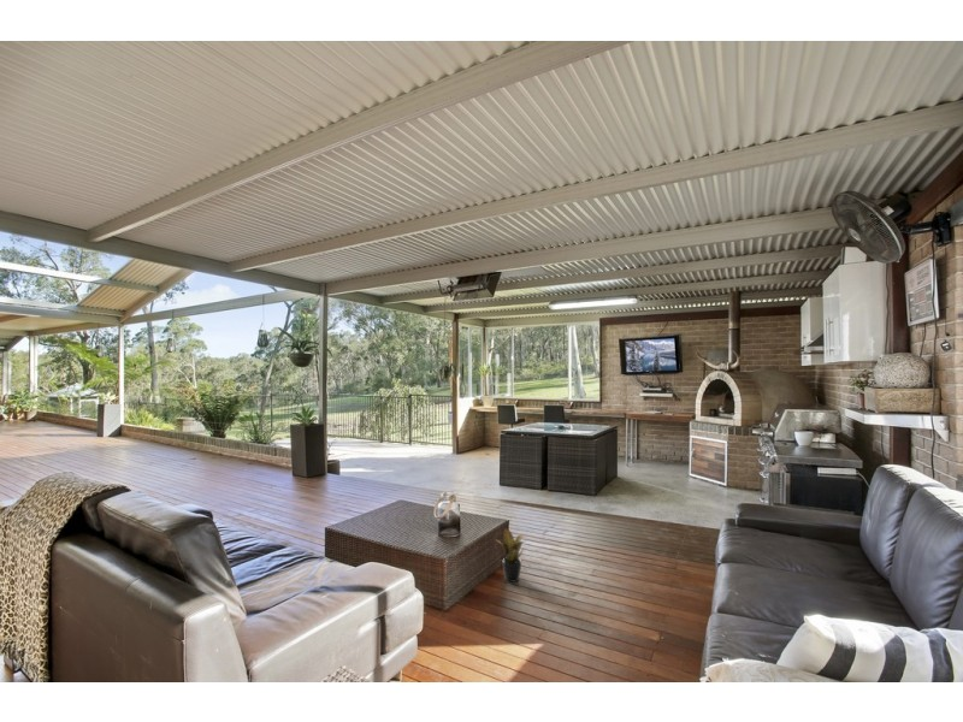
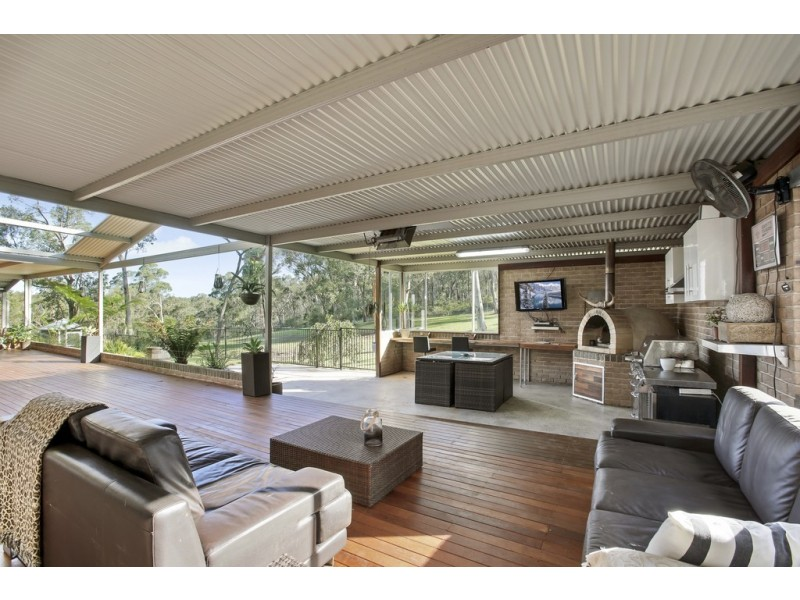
- potted plant [494,527,528,584]
